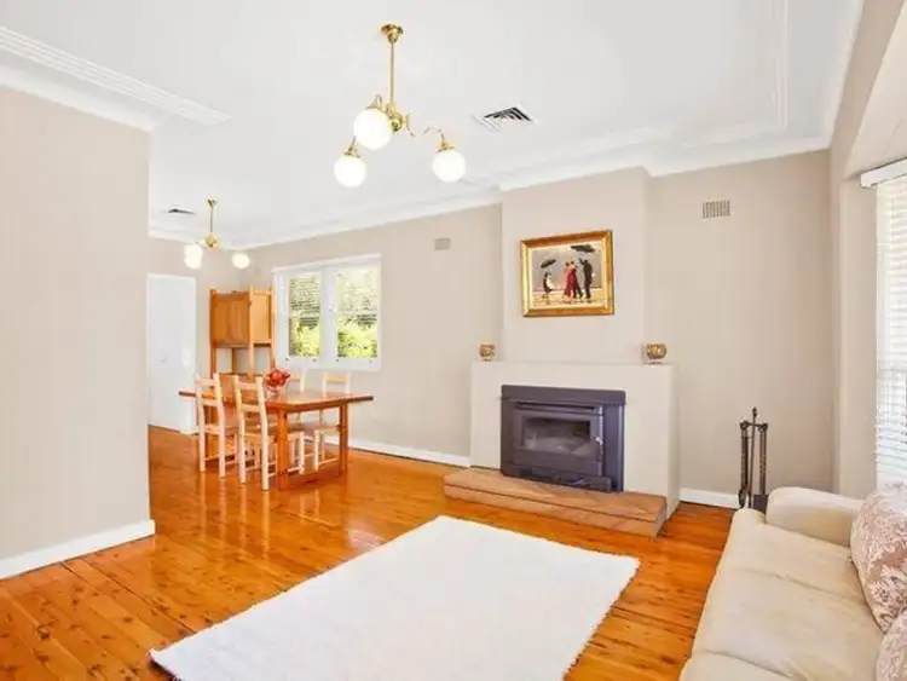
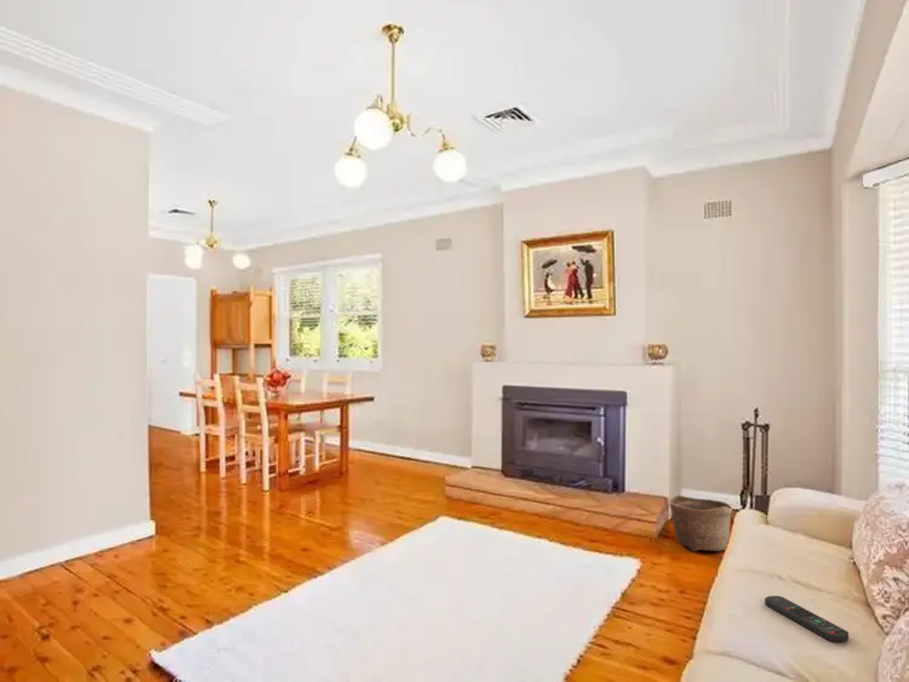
+ basket [668,494,733,552]
+ remote control [764,595,850,643]
